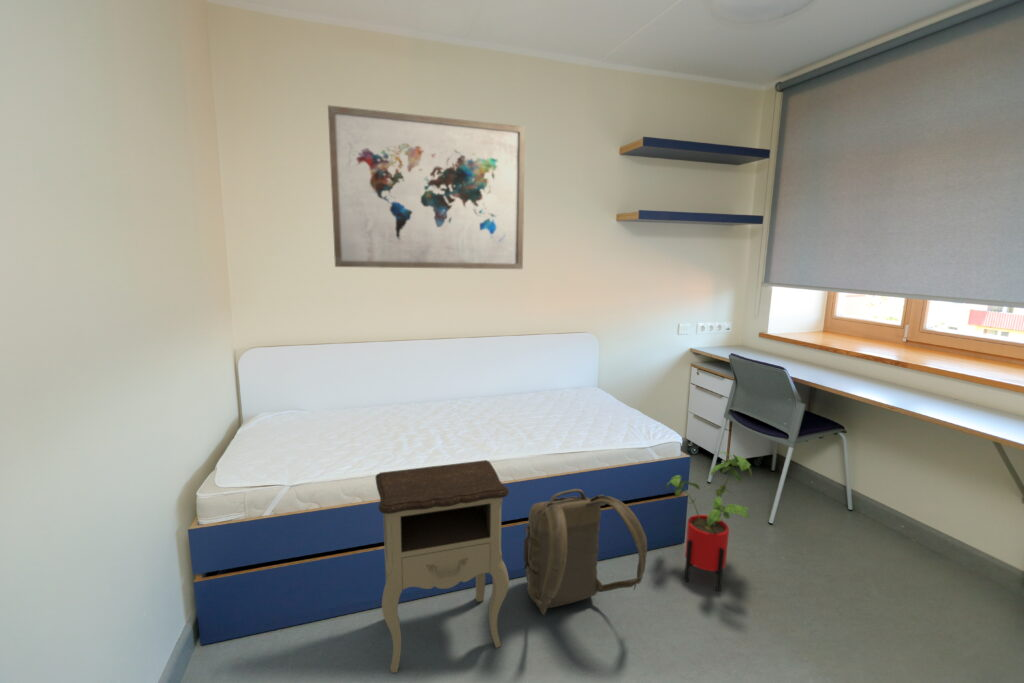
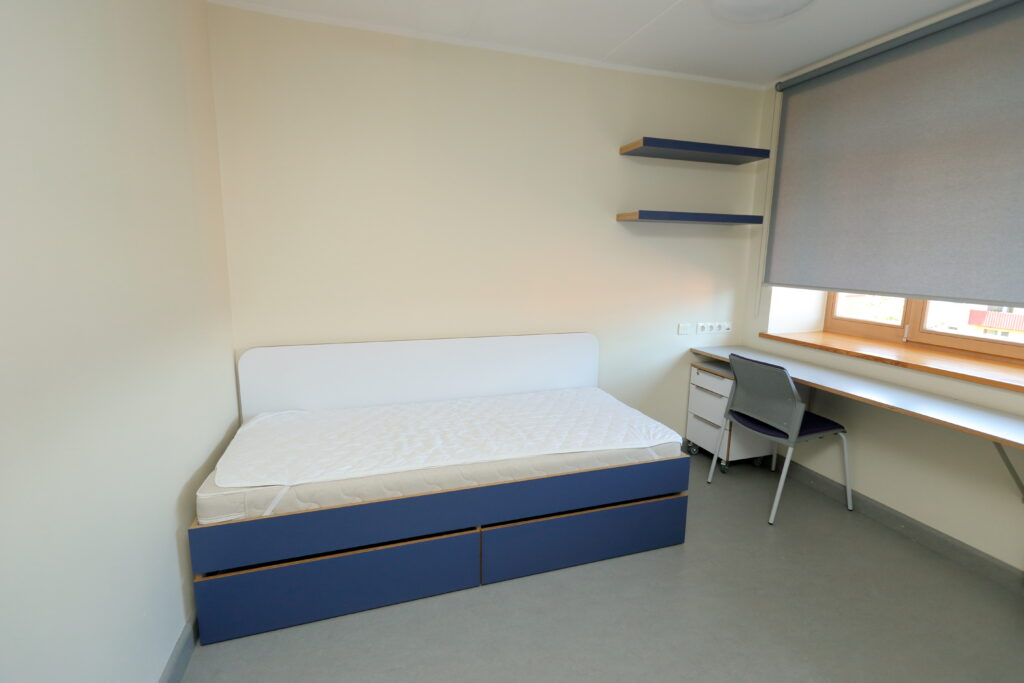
- house plant [665,451,753,592]
- wall art [327,104,526,270]
- backpack [523,488,648,616]
- nightstand [374,459,510,674]
